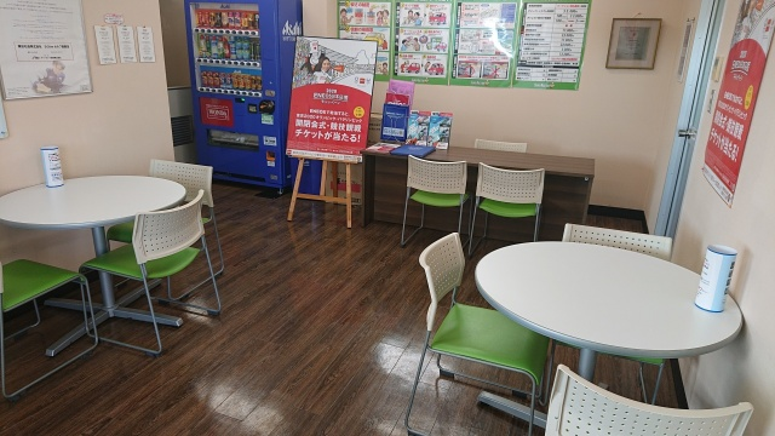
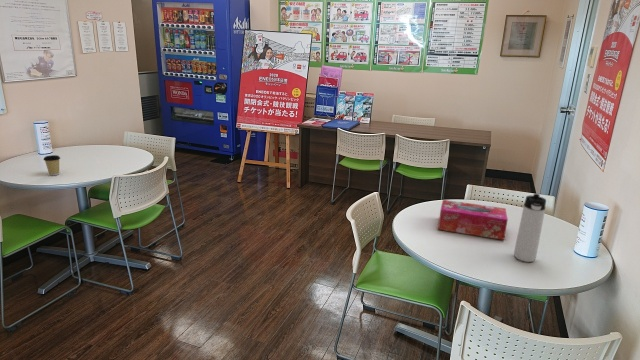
+ tissue box [437,199,509,241]
+ coffee cup [42,154,61,176]
+ thermos bottle [513,193,547,263]
